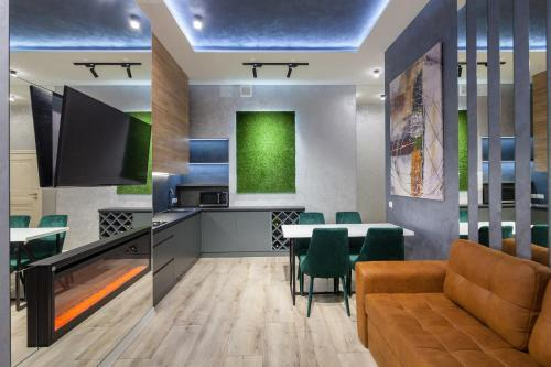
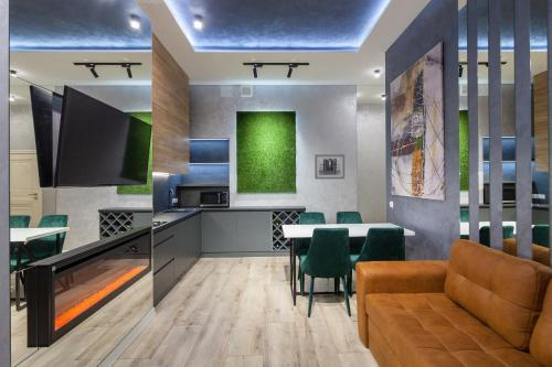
+ wall art [314,153,346,180]
